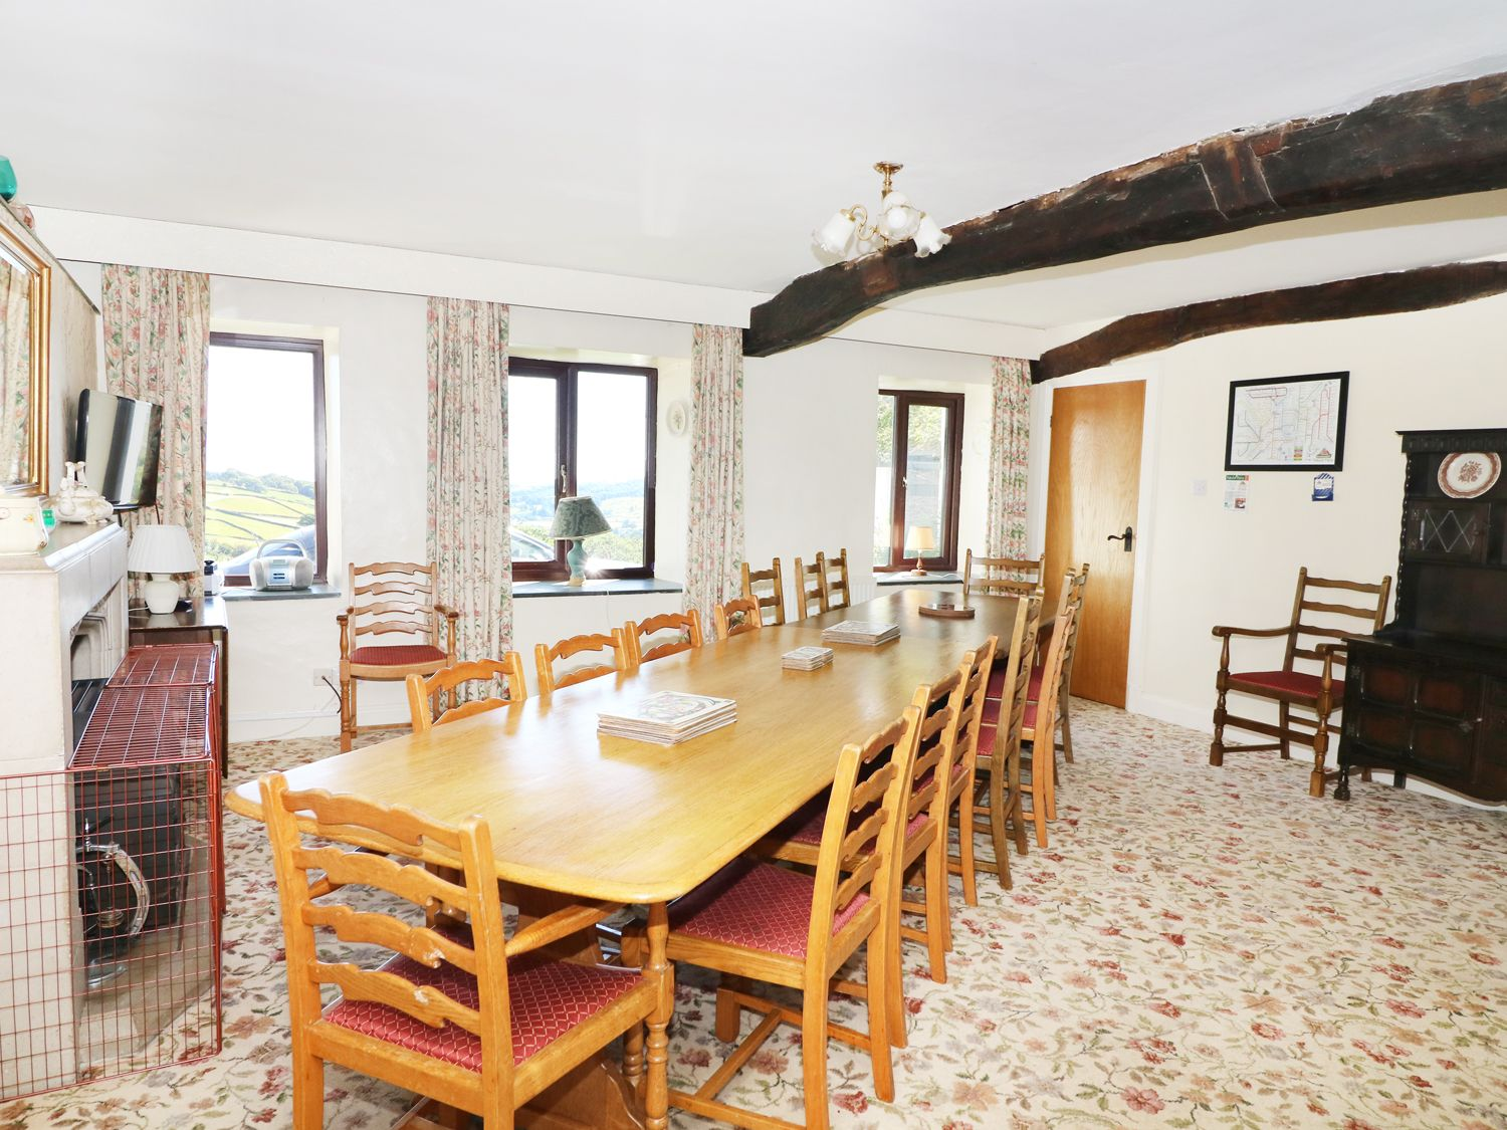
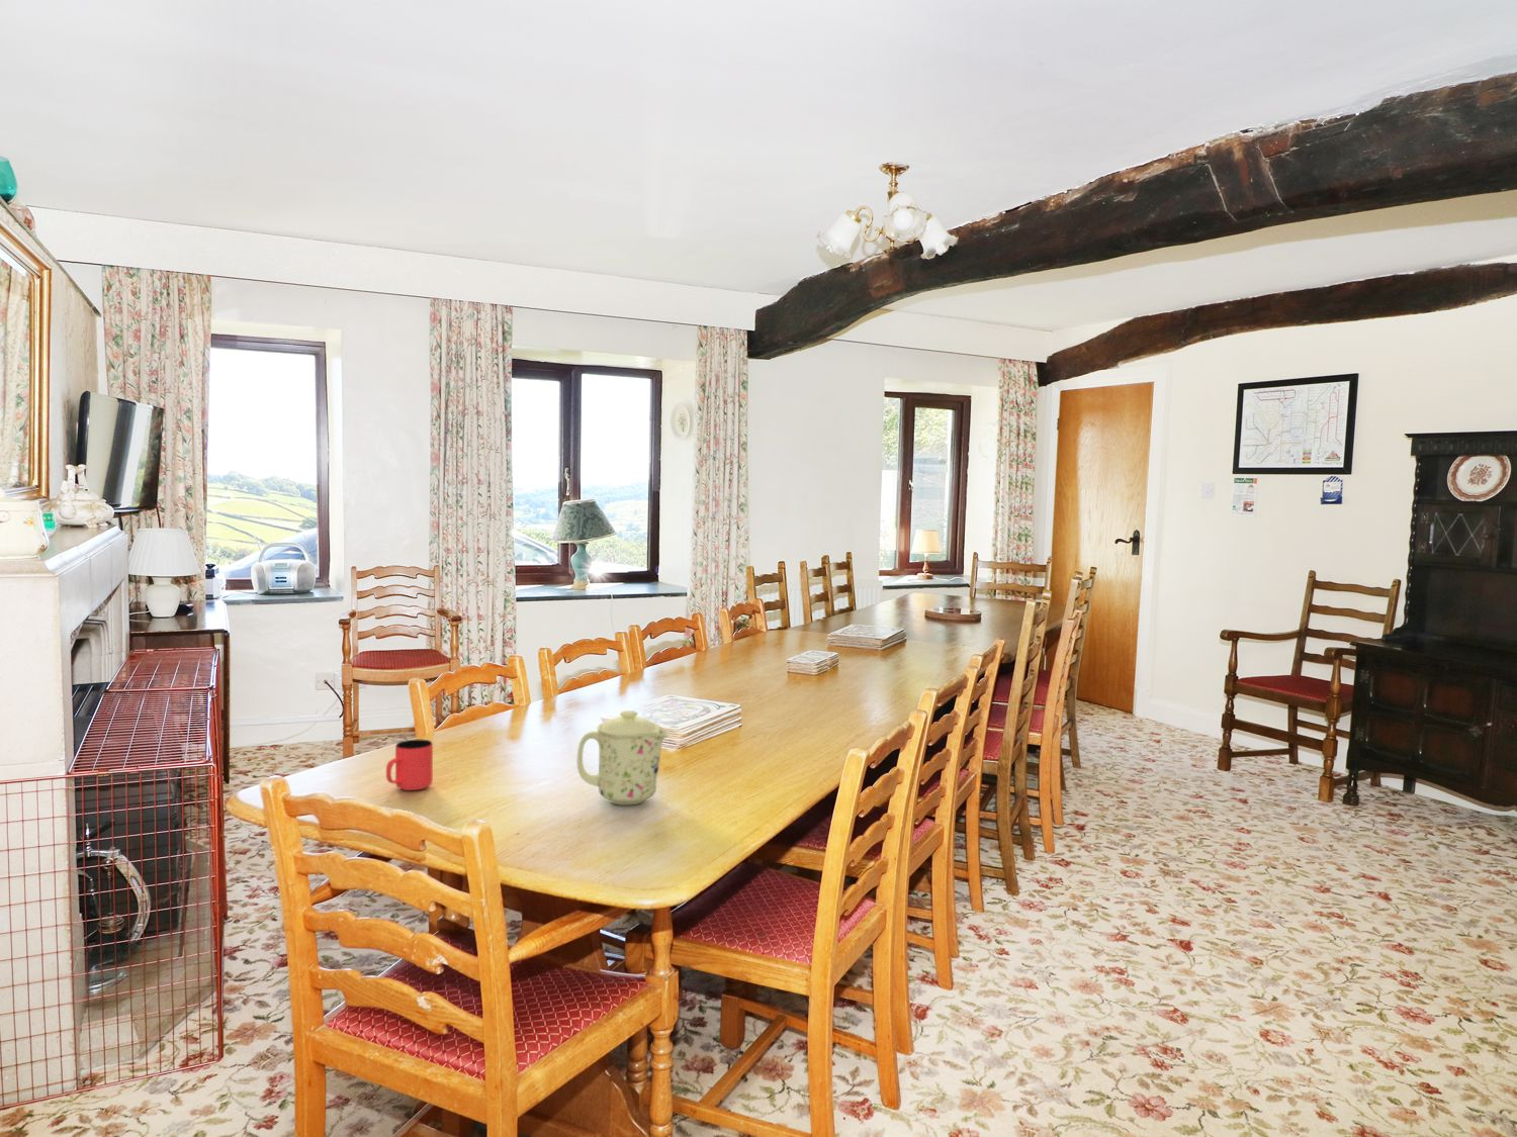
+ mug [576,709,670,805]
+ cup [386,739,434,792]
